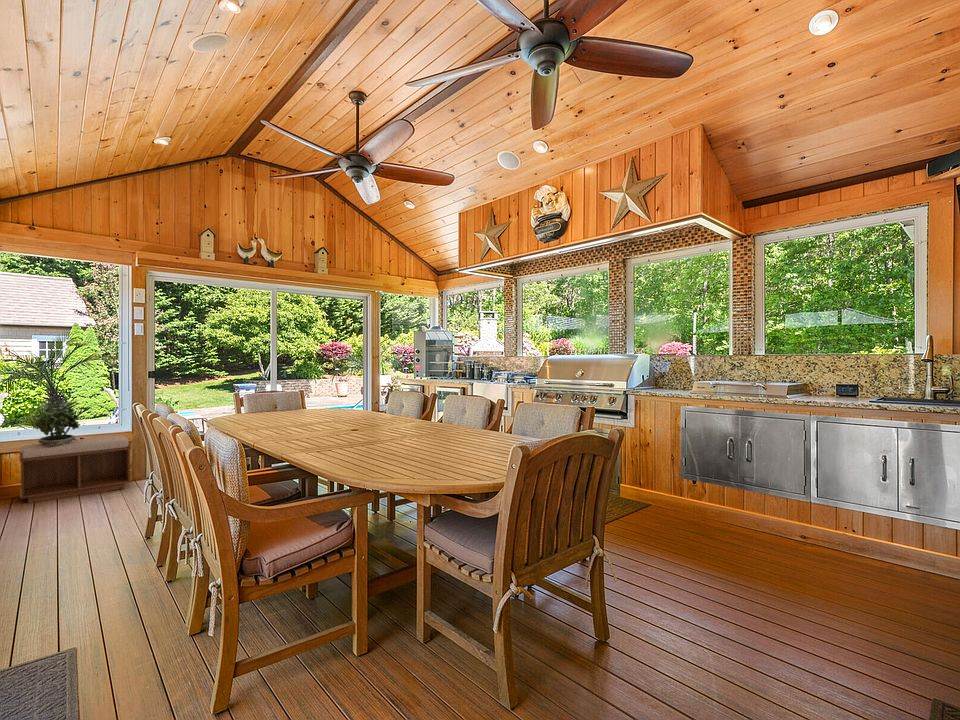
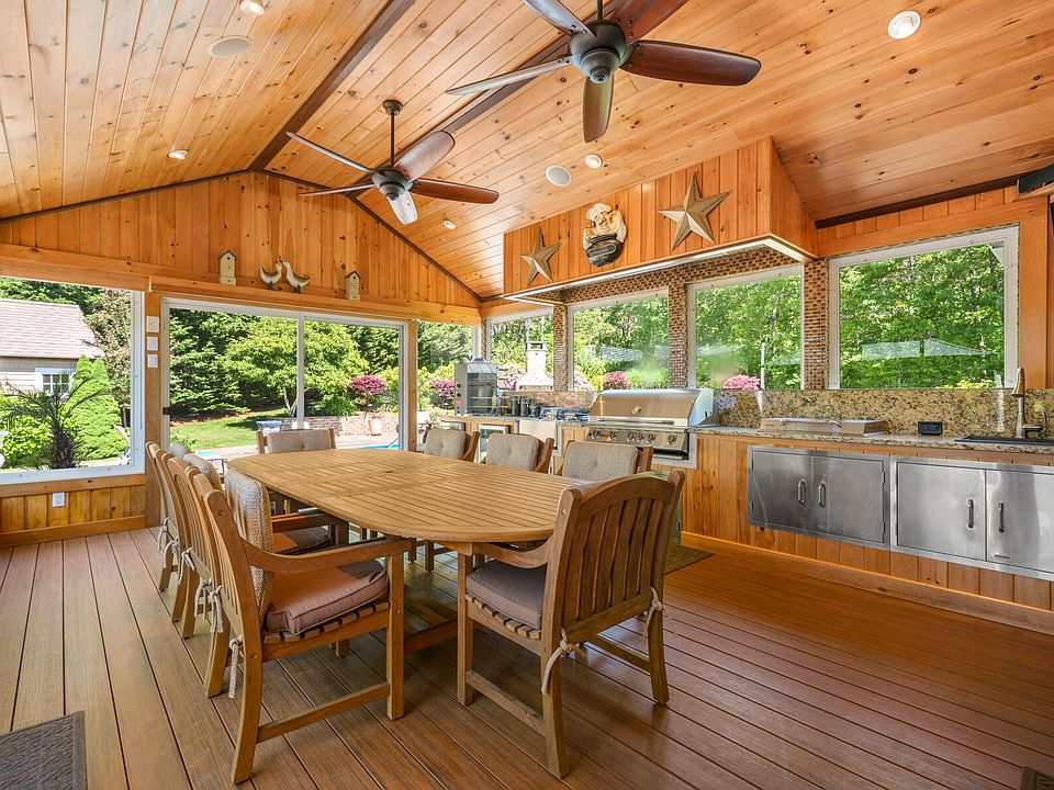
- bench [19,435,132,504]
- potted plant [33,401,80,447]
